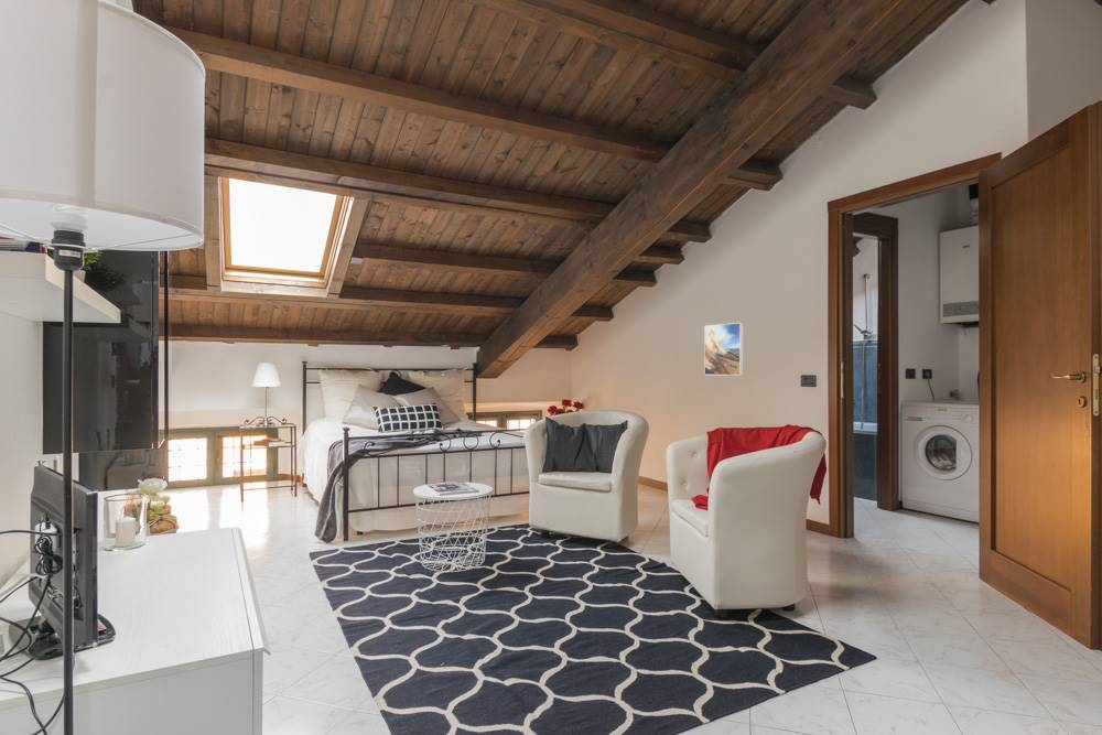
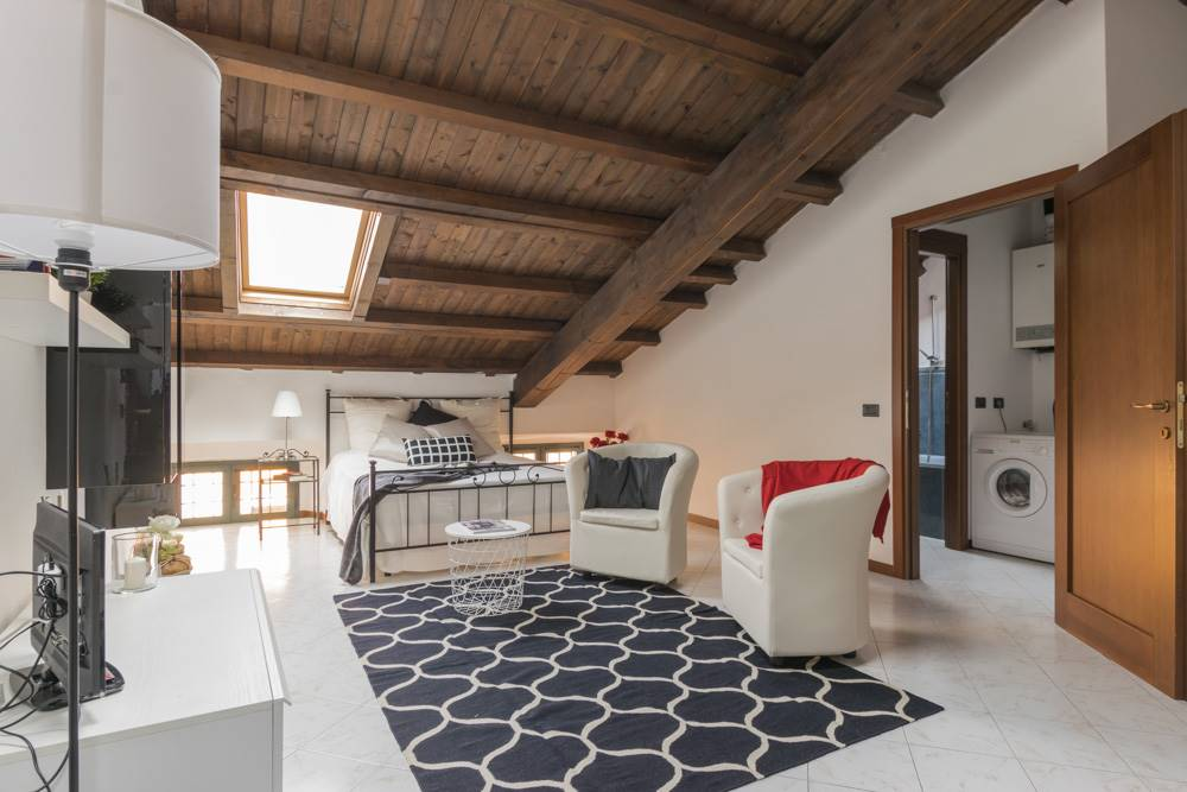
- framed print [703,322,744,377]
